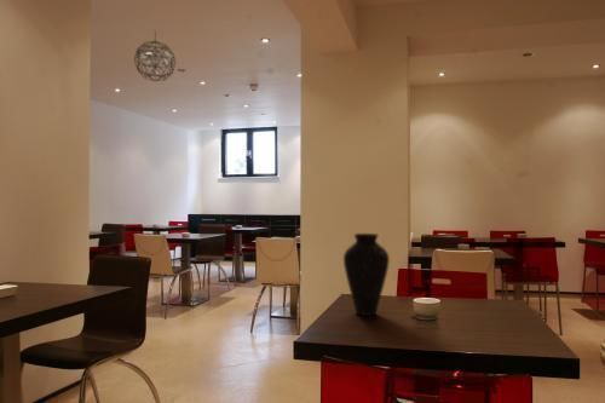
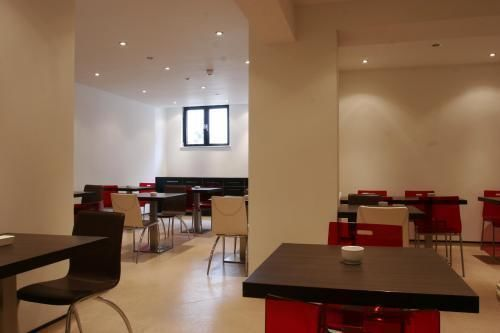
- vase [342,232,391,317]
- pendant light [133,29,177,82]
